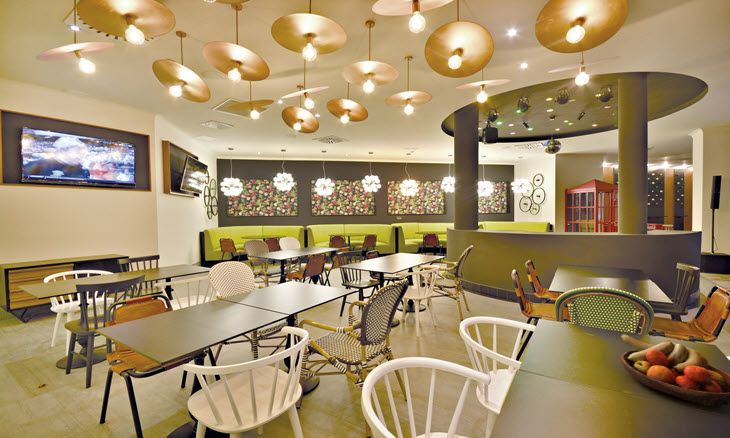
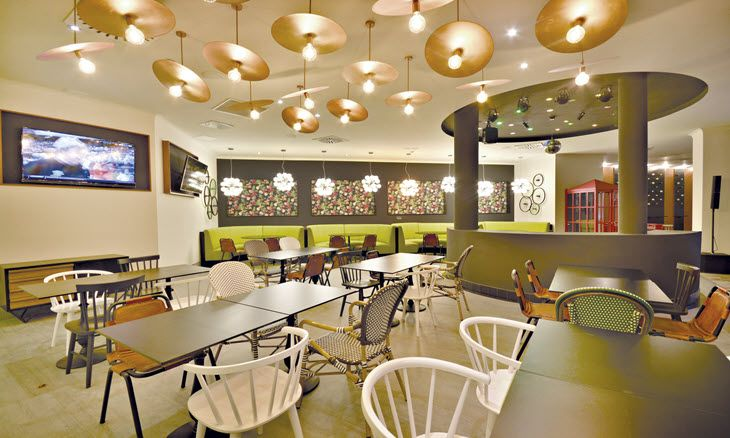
- fruit bowl [620,333,730,407]
